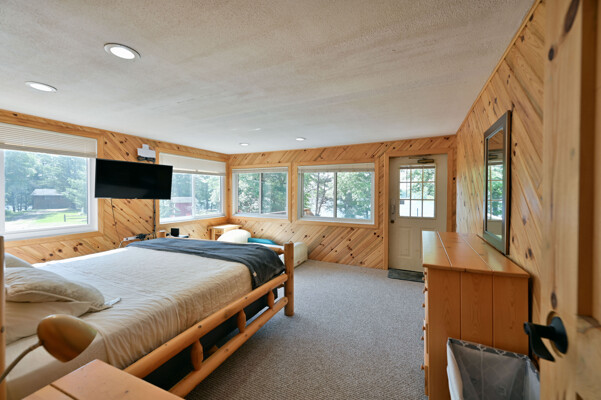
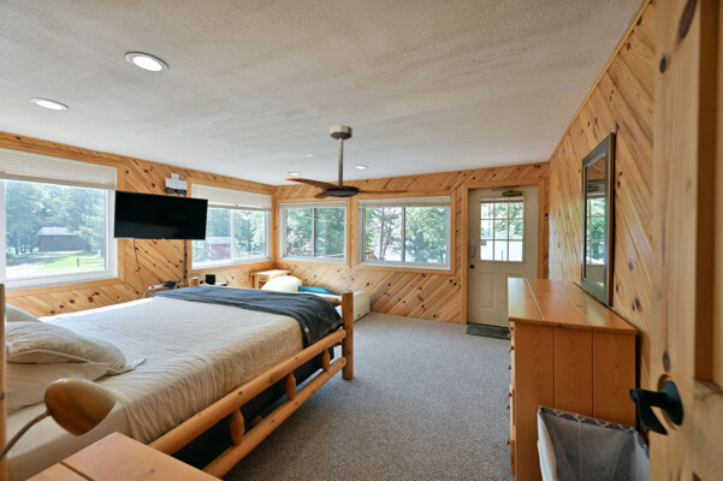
+ ceiling fan [283,124,410,201]
